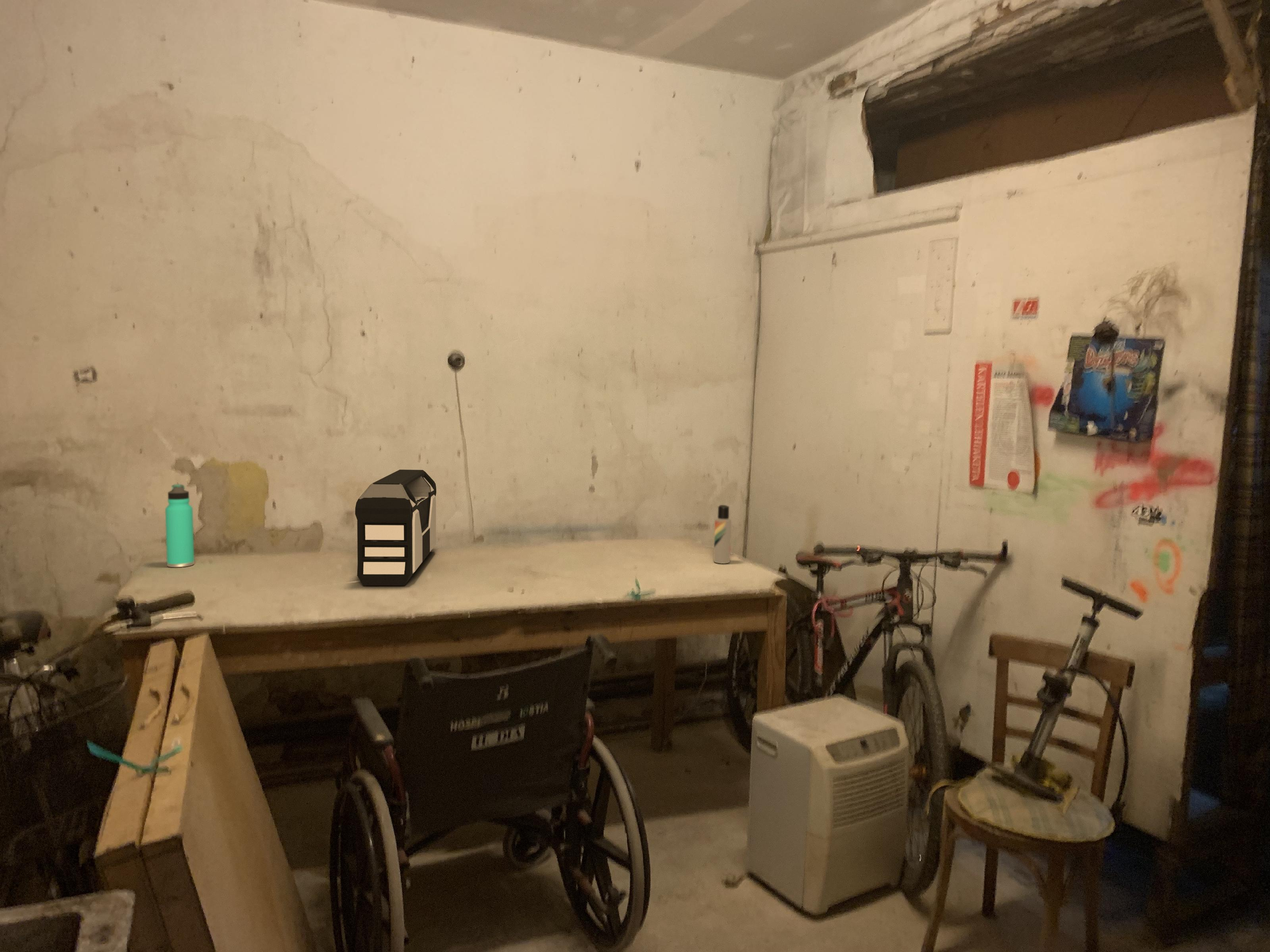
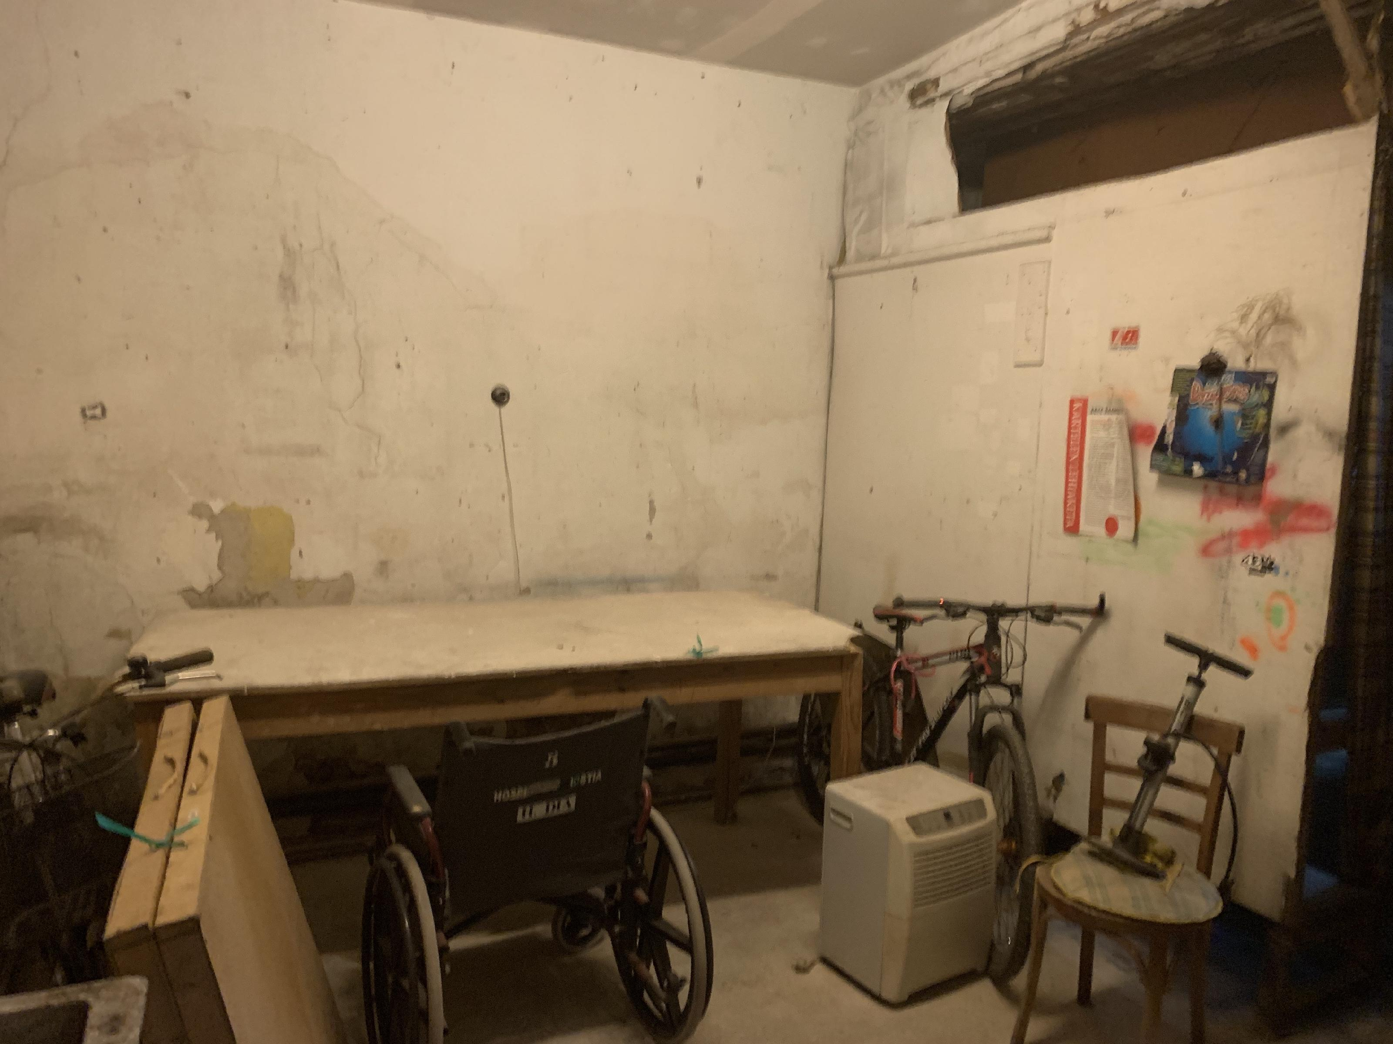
- thermos bottle [165,484,195,568]
- lotion bottle [713,505,732,564]
- toolbox [355,469,437,586]
